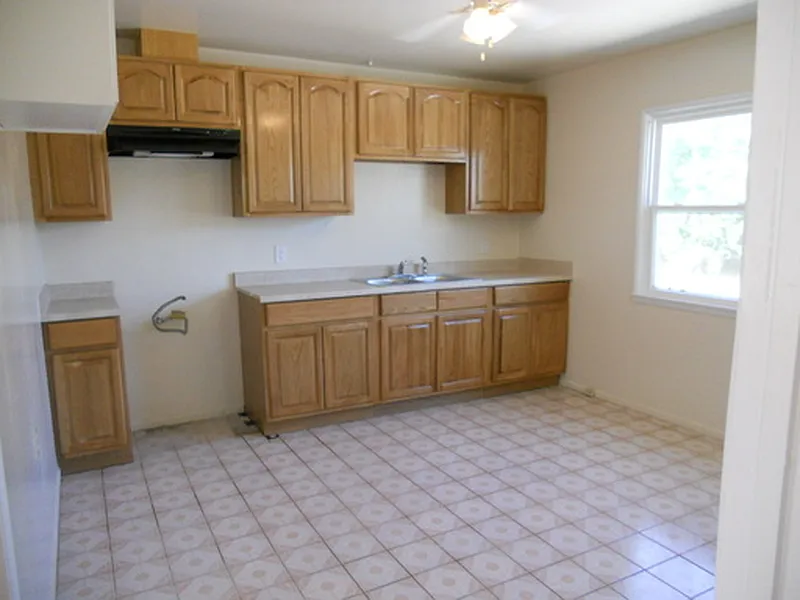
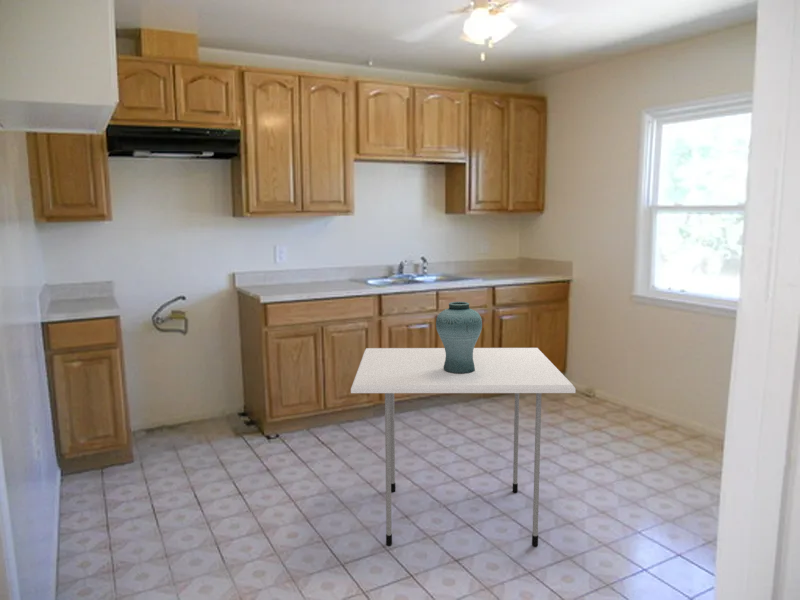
+ vase [435,301,483,374]
+ dining table [350,347,577,547]
